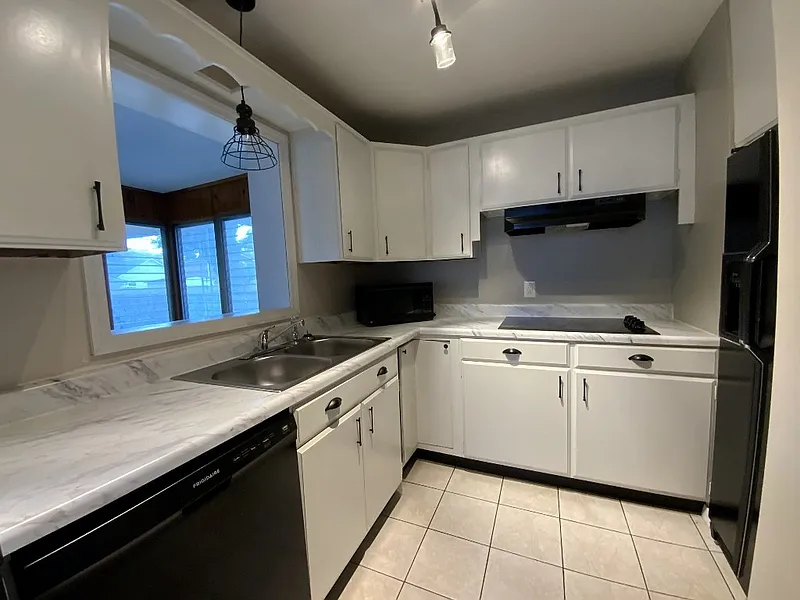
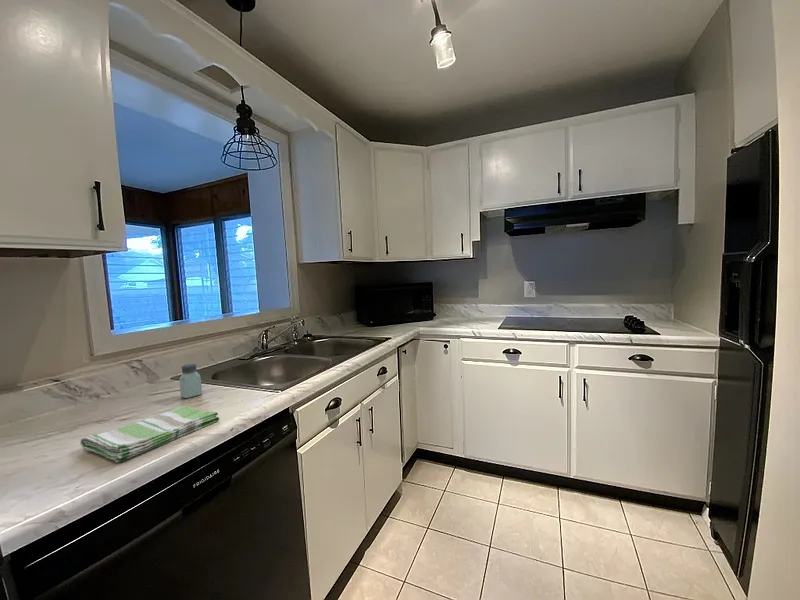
+ dish towel [79,405,220,463]
+ saltshaker [178,363,203,399]
